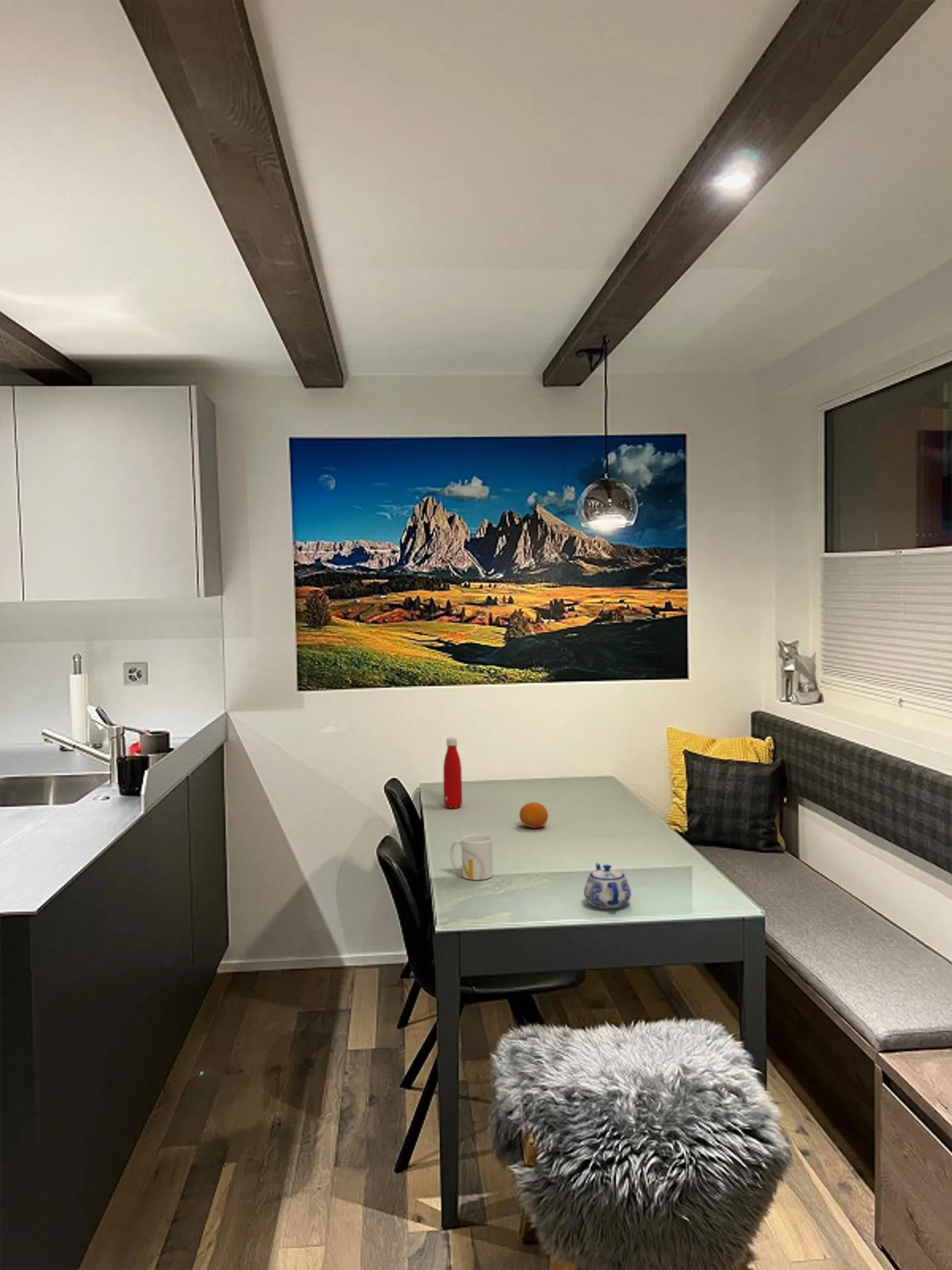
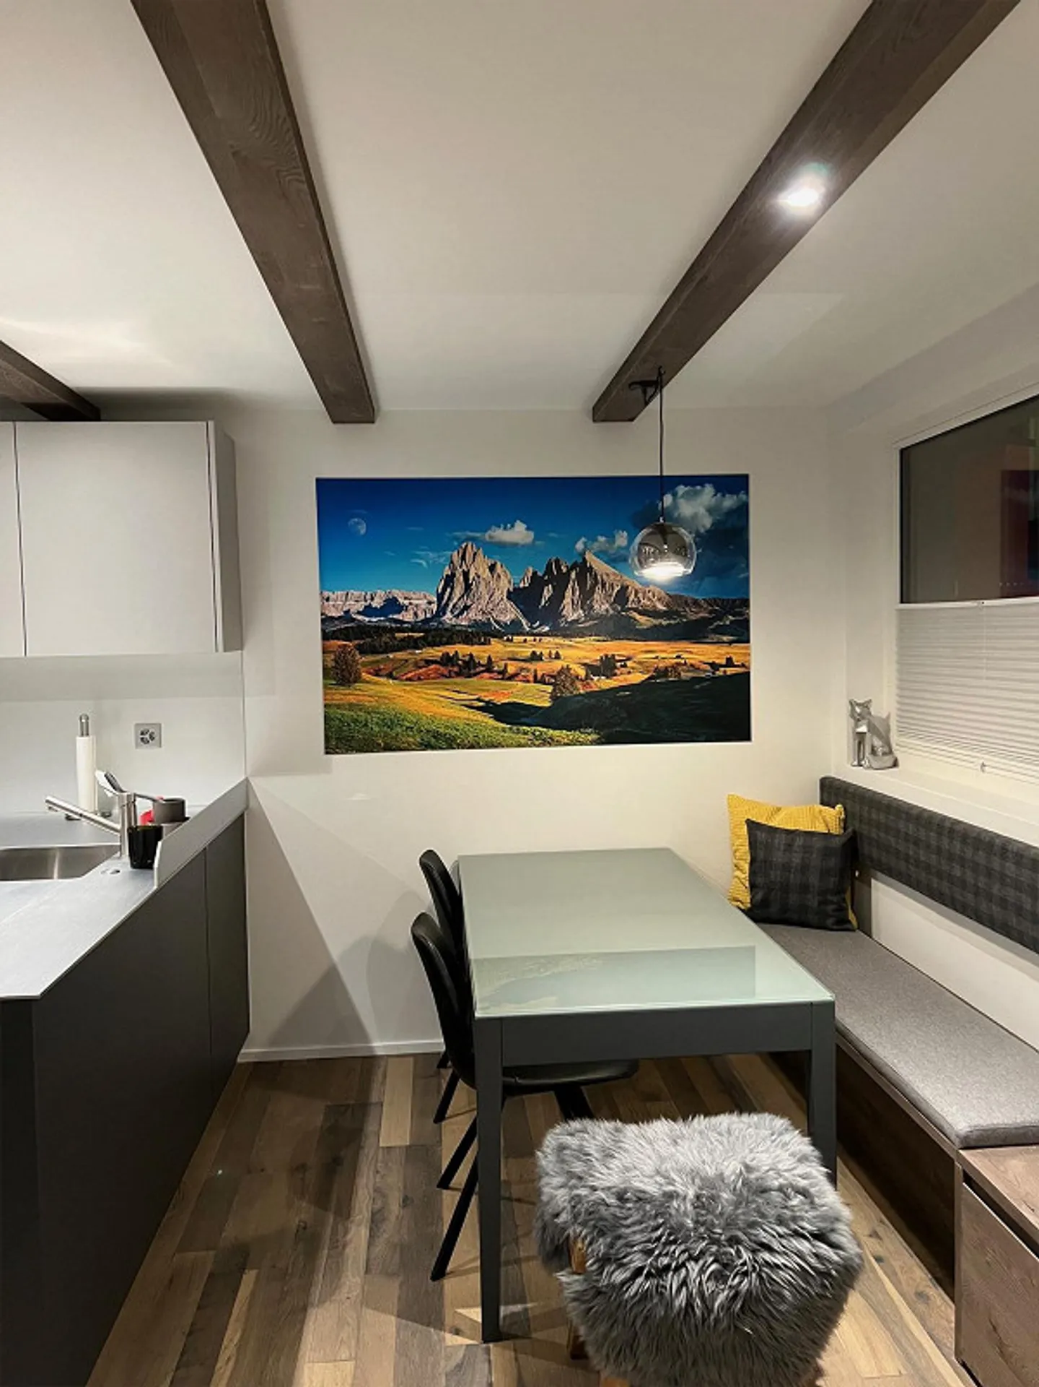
- teapot [583,862,632,909]
- mug [449,833,493,880]
- fruit [518,802,549,829]
- bottle [443,737,463,809]
